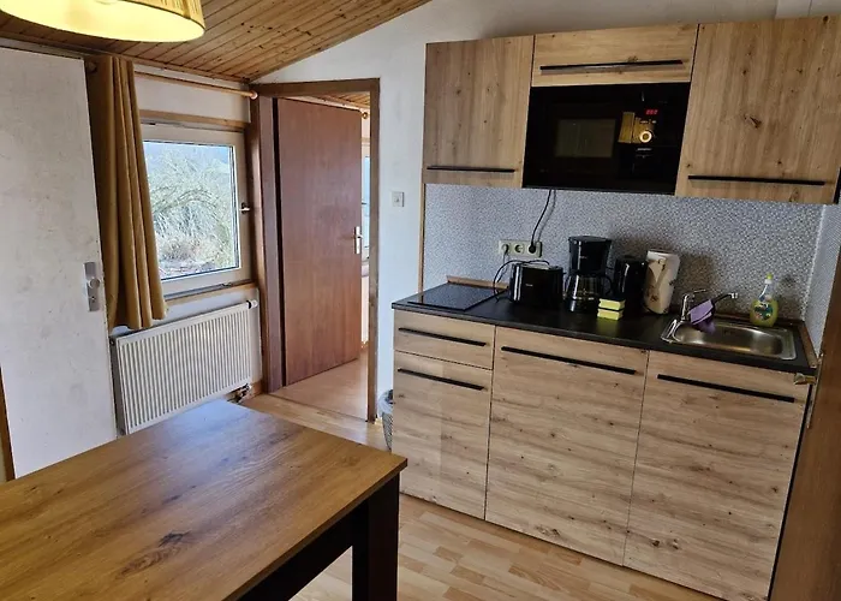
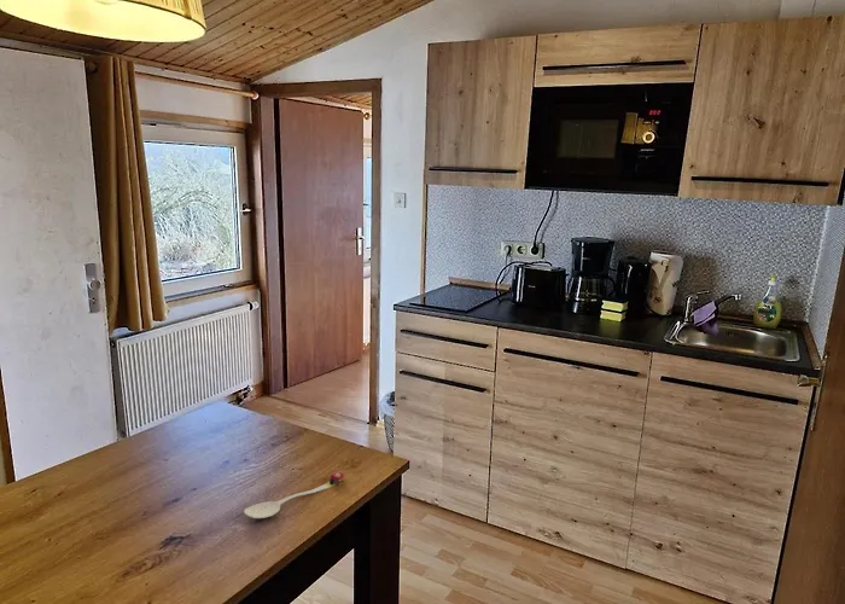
+ spoon [243,471,346,519]
